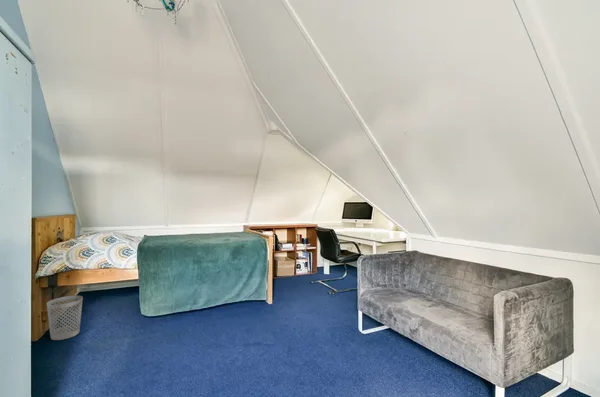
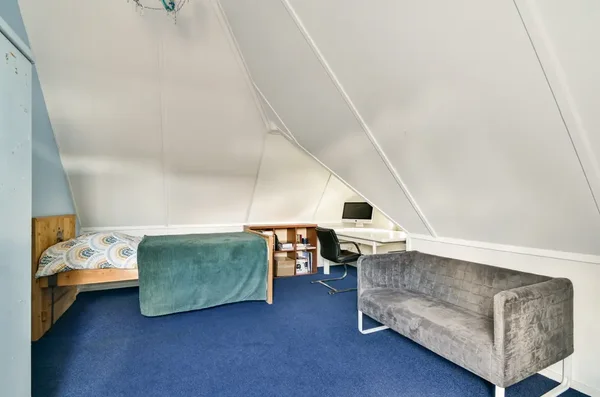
- wastebasket [46,295,84,341]
